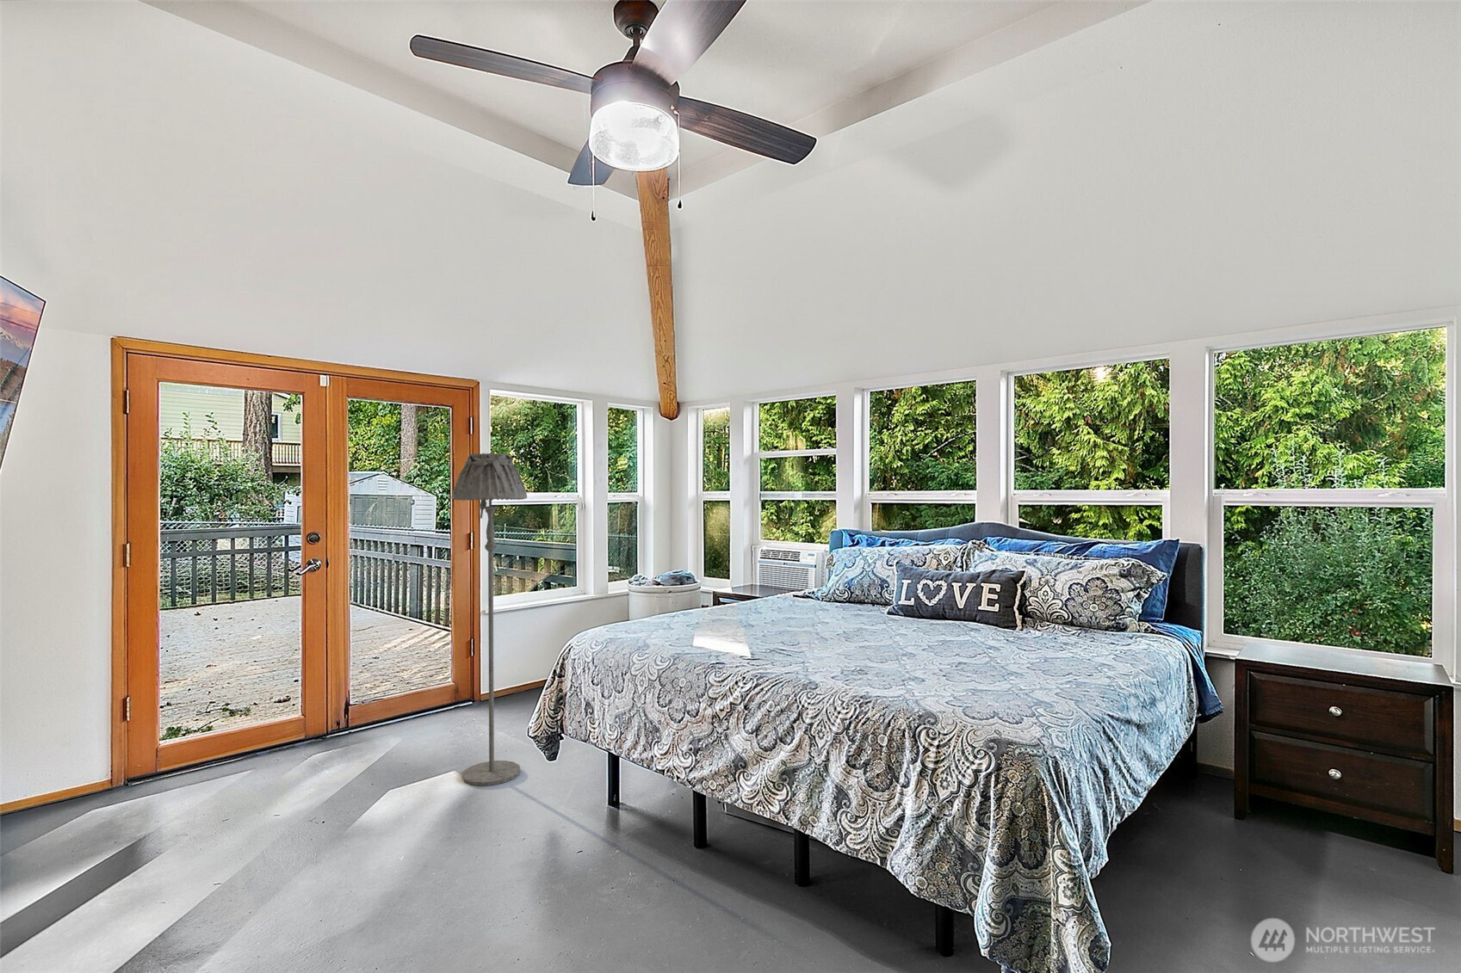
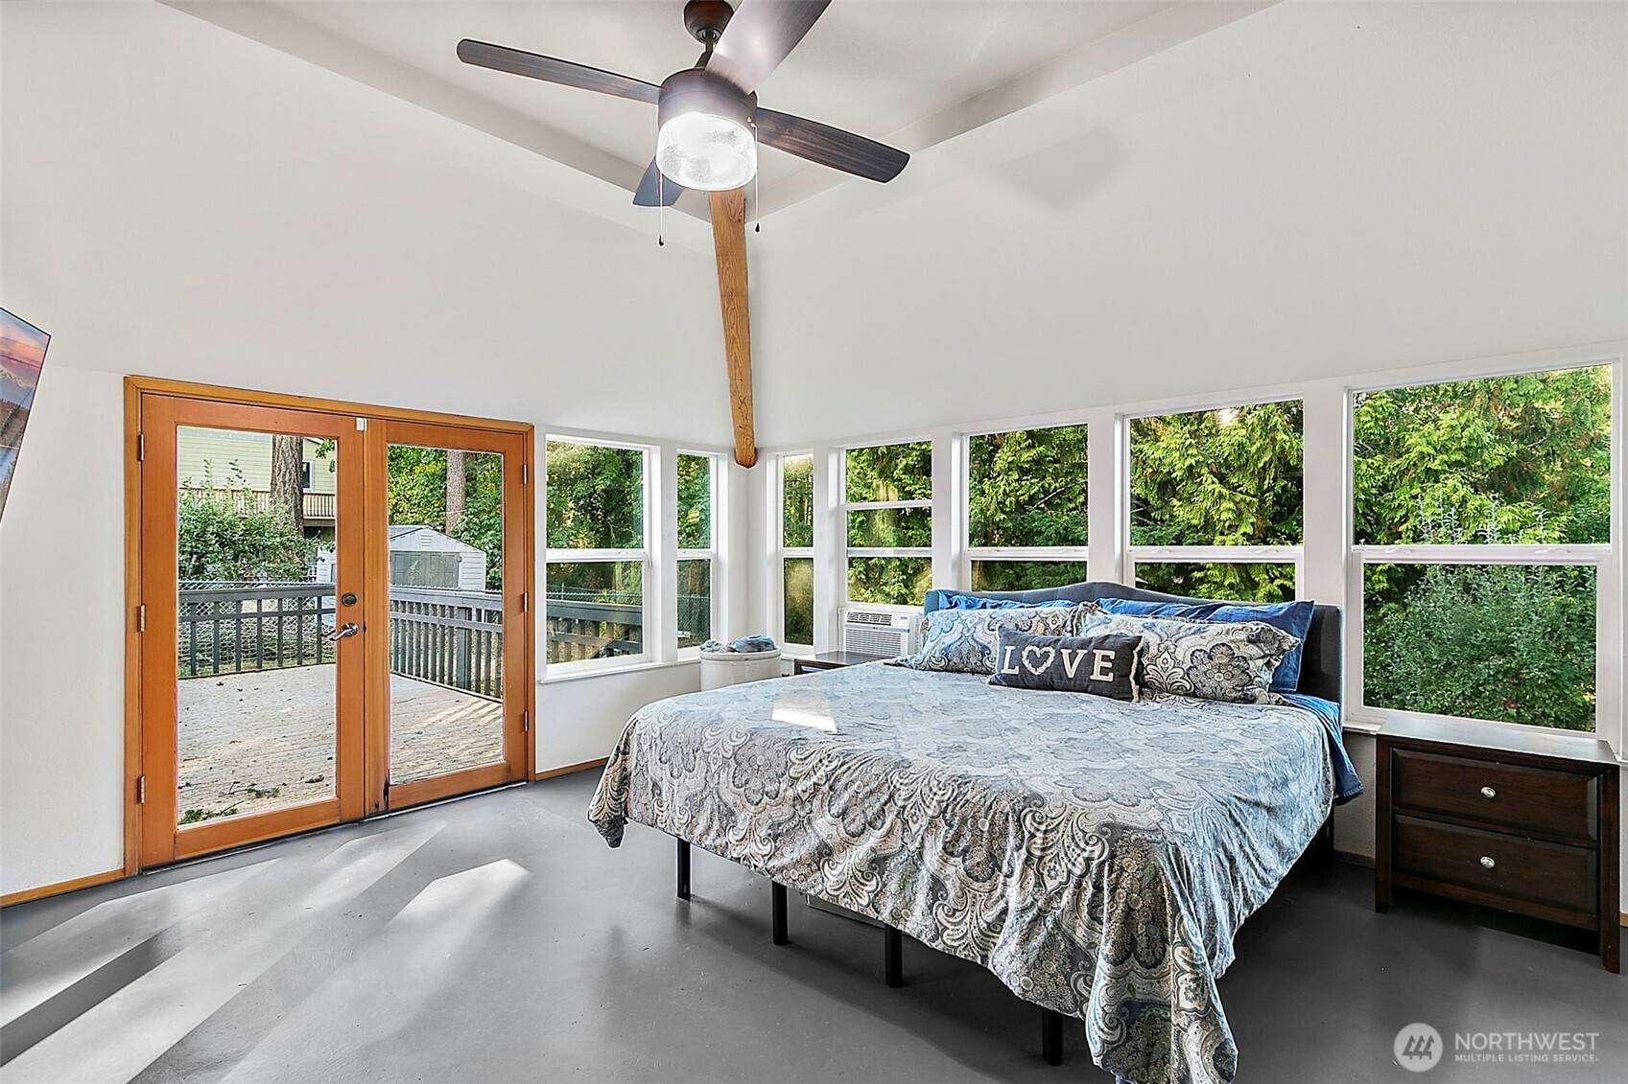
- floor lamp [451,453,528,786]
